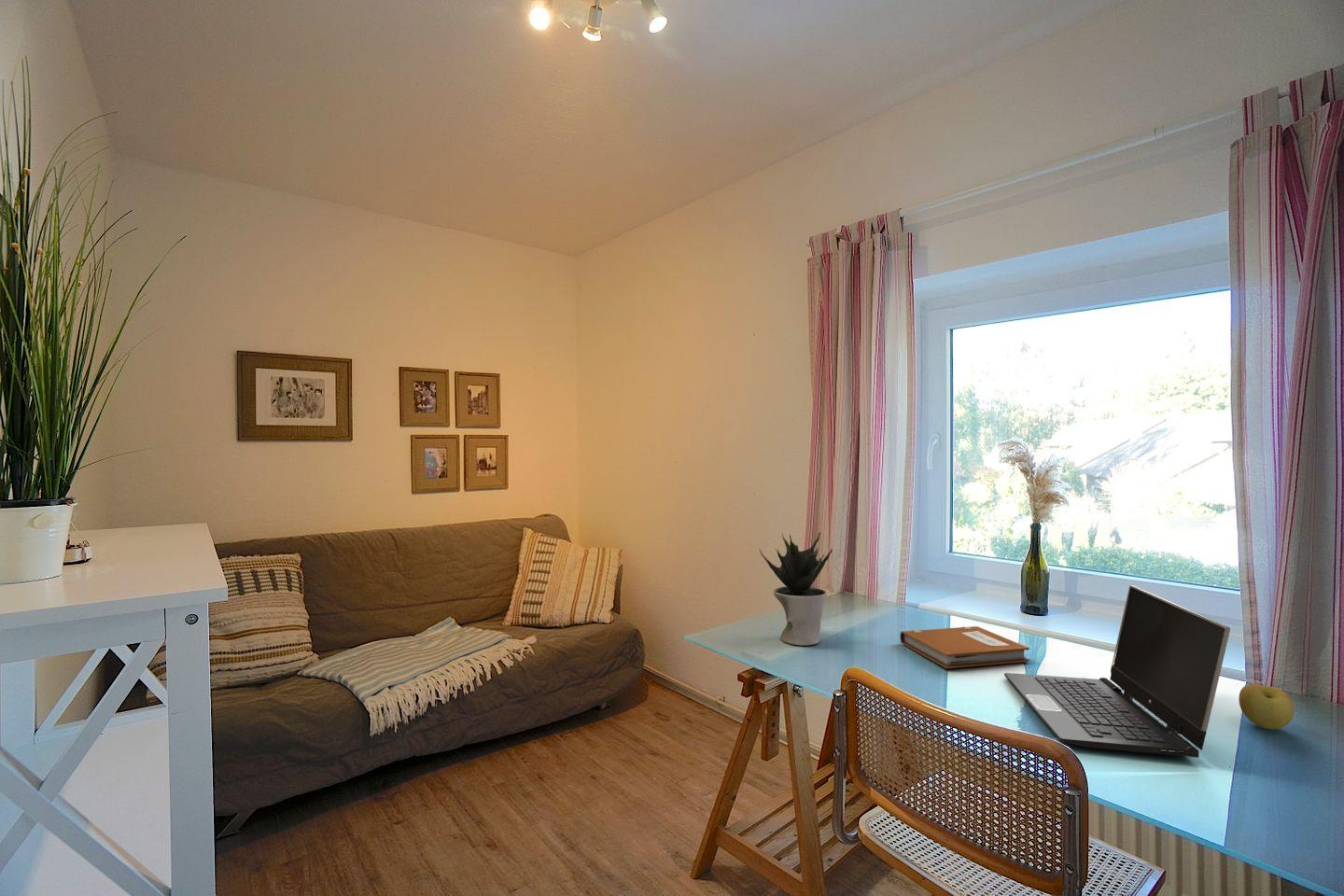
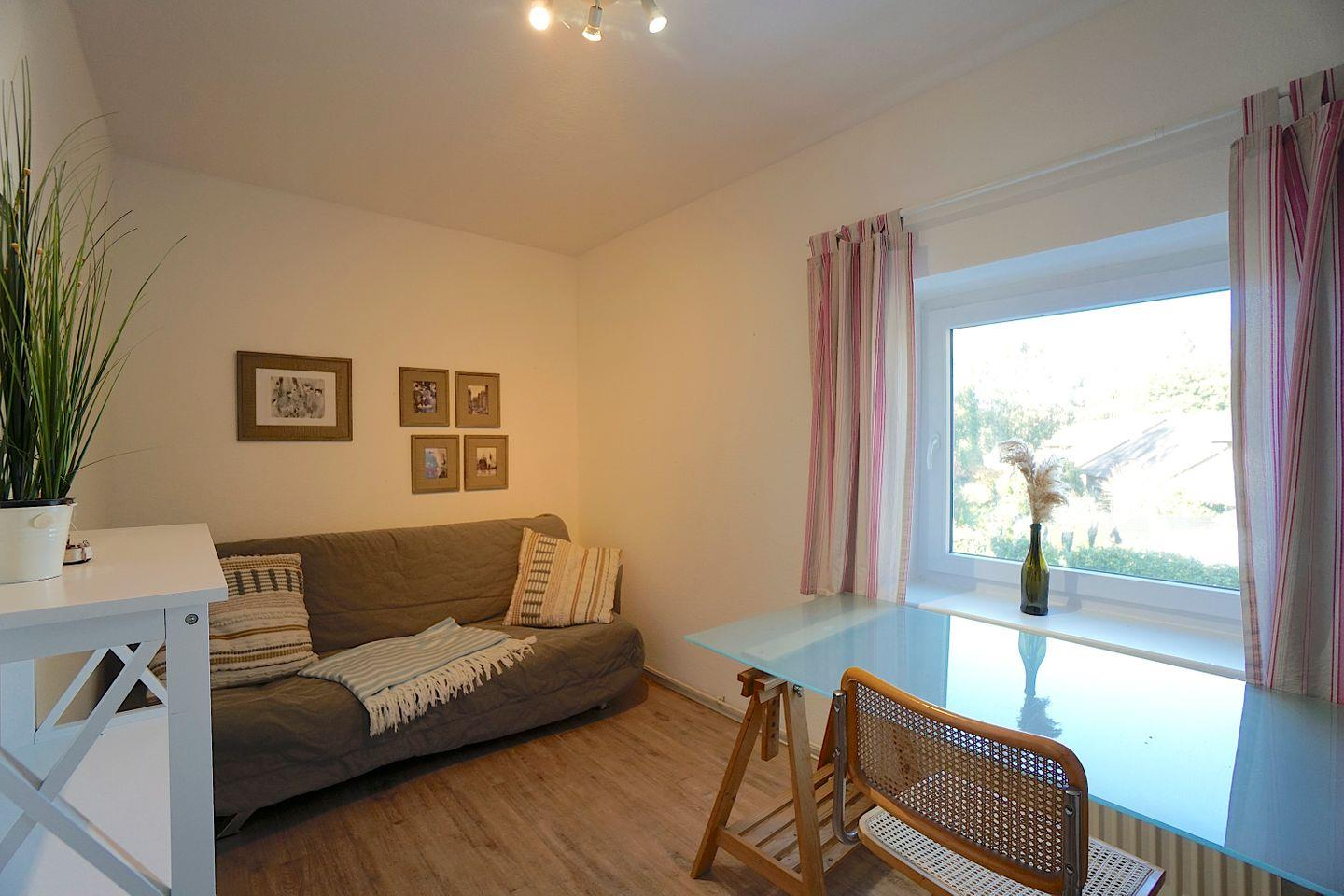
- notebook [899,625,1030,669]
- apple [1238,683,1295,730]
- laptop computer [1003,584,1231,759]
- potted plant [759,531,833,646]
